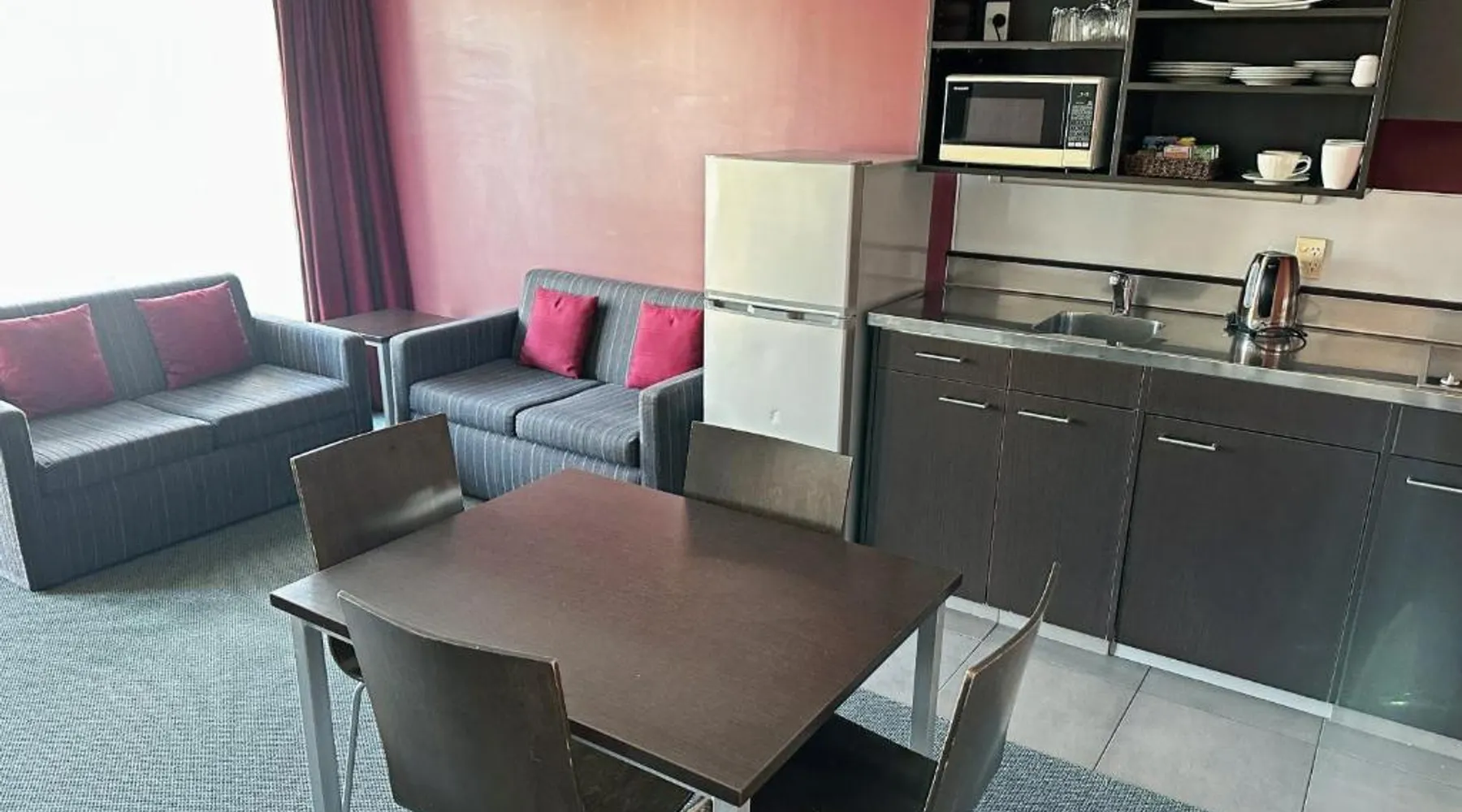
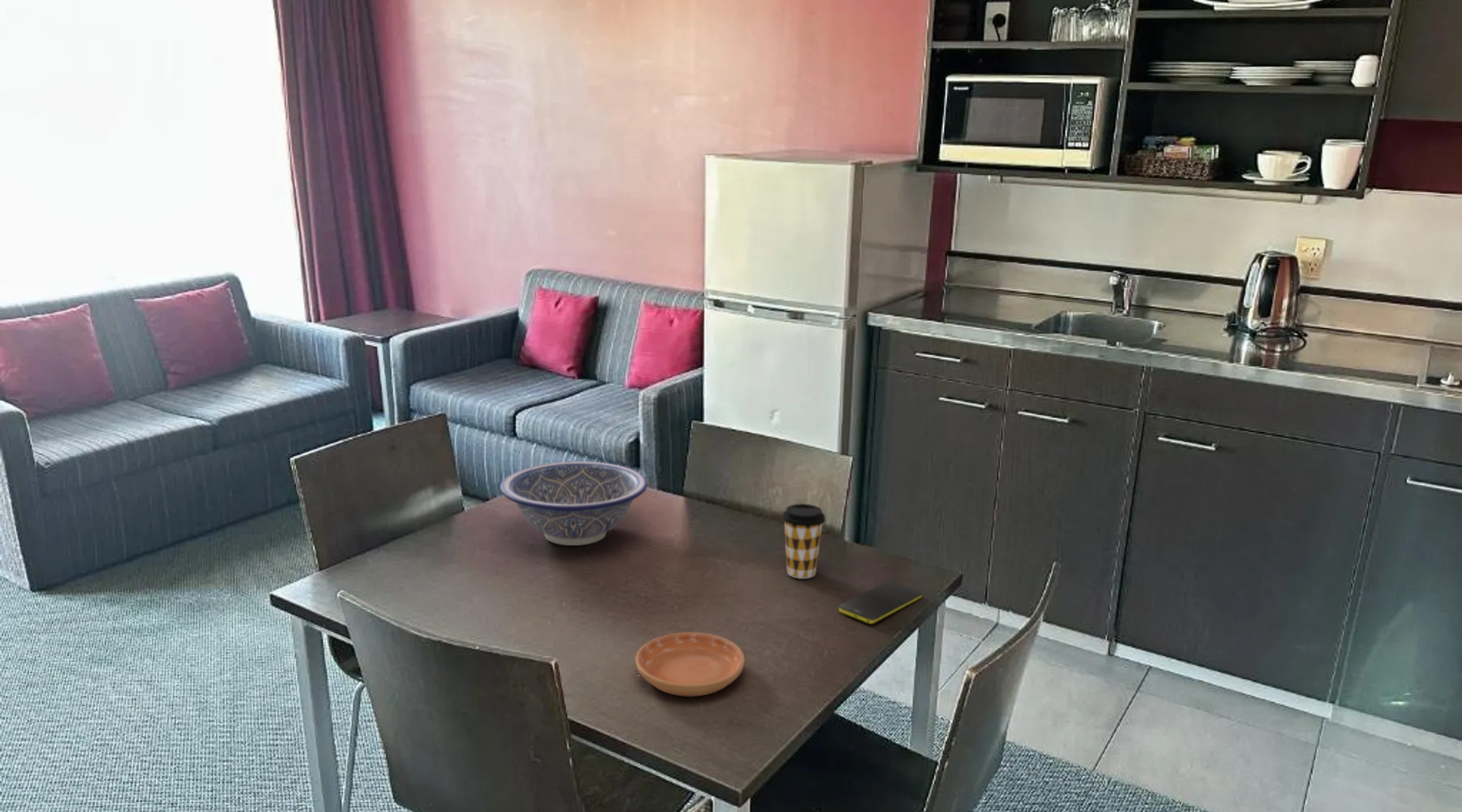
+ coffee cup [781,503,826,580]
+ smartphone [838,581,923,624]
+ saucer [635,632,746,698]
+ decorative bowl [500,460,648,546]
